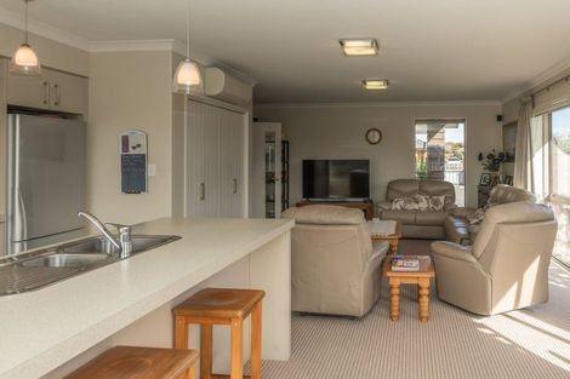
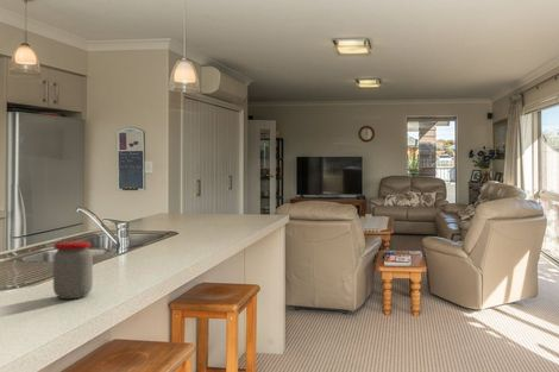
+ jar [52,240,94,300]
